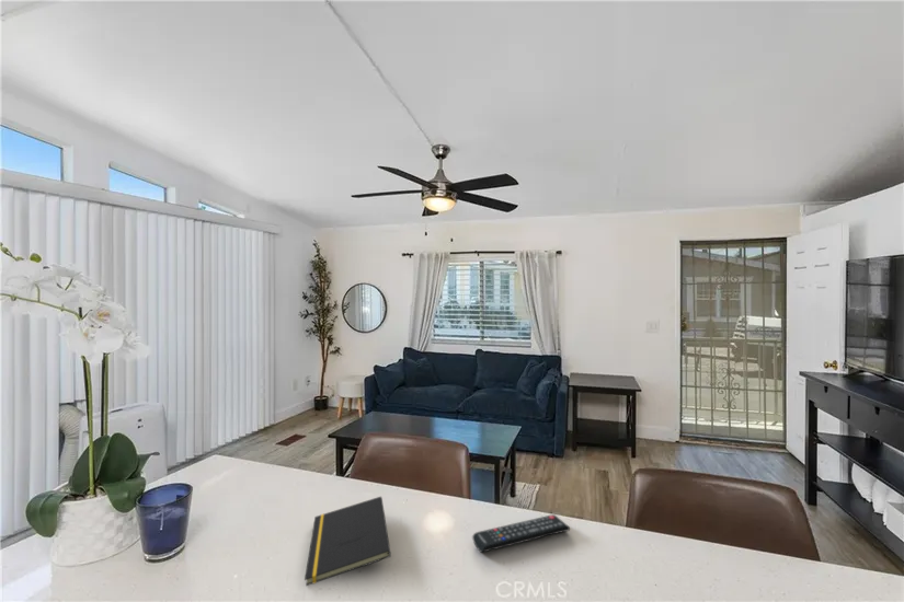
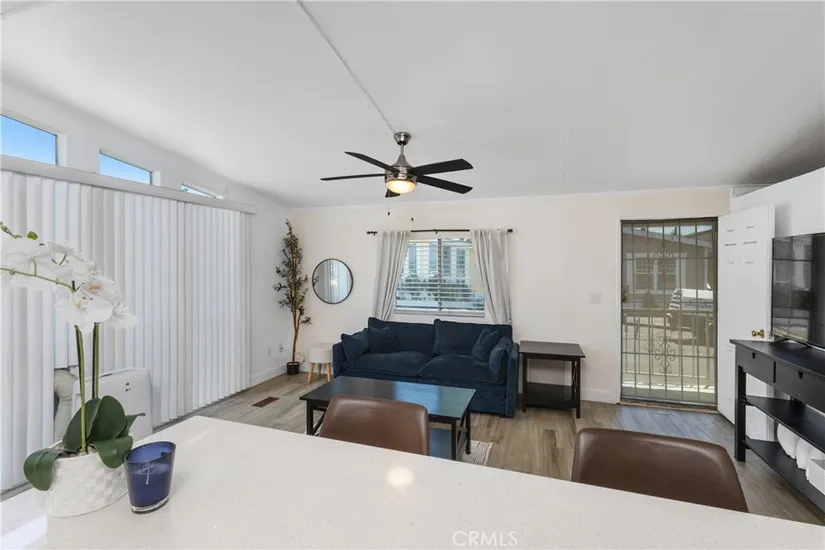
- notepad [304,496,392,587]
- remote control [471,513,571,554]
